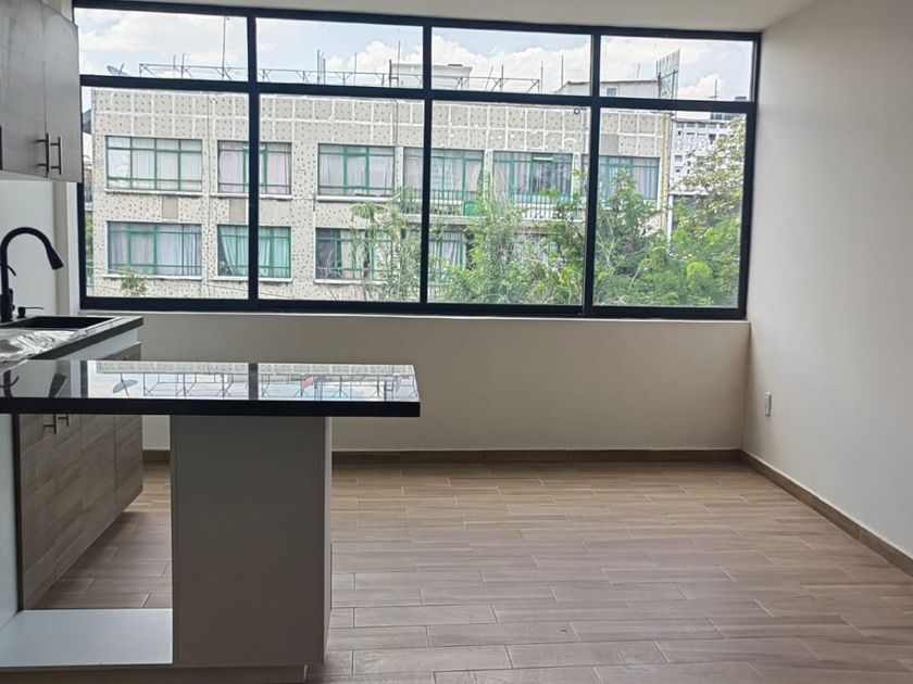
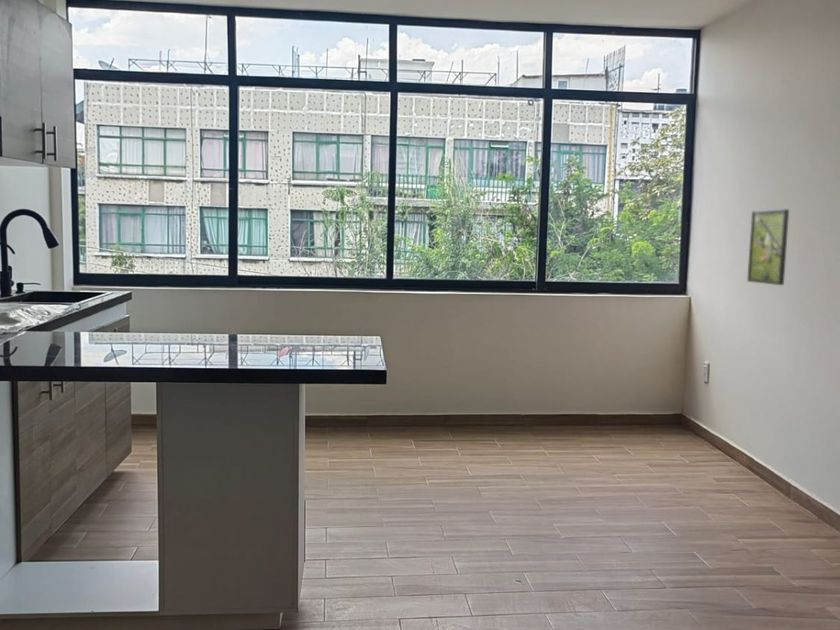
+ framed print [746,208,790,286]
